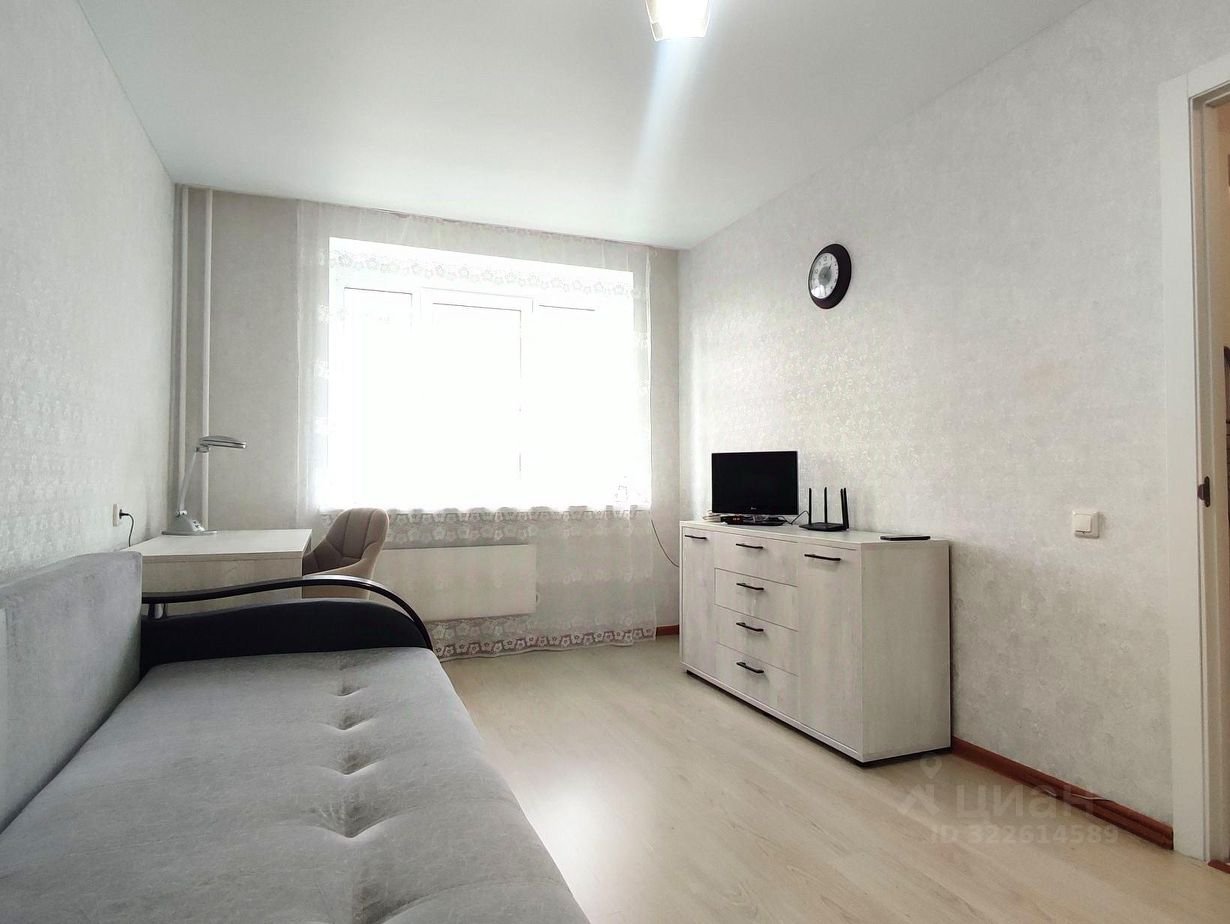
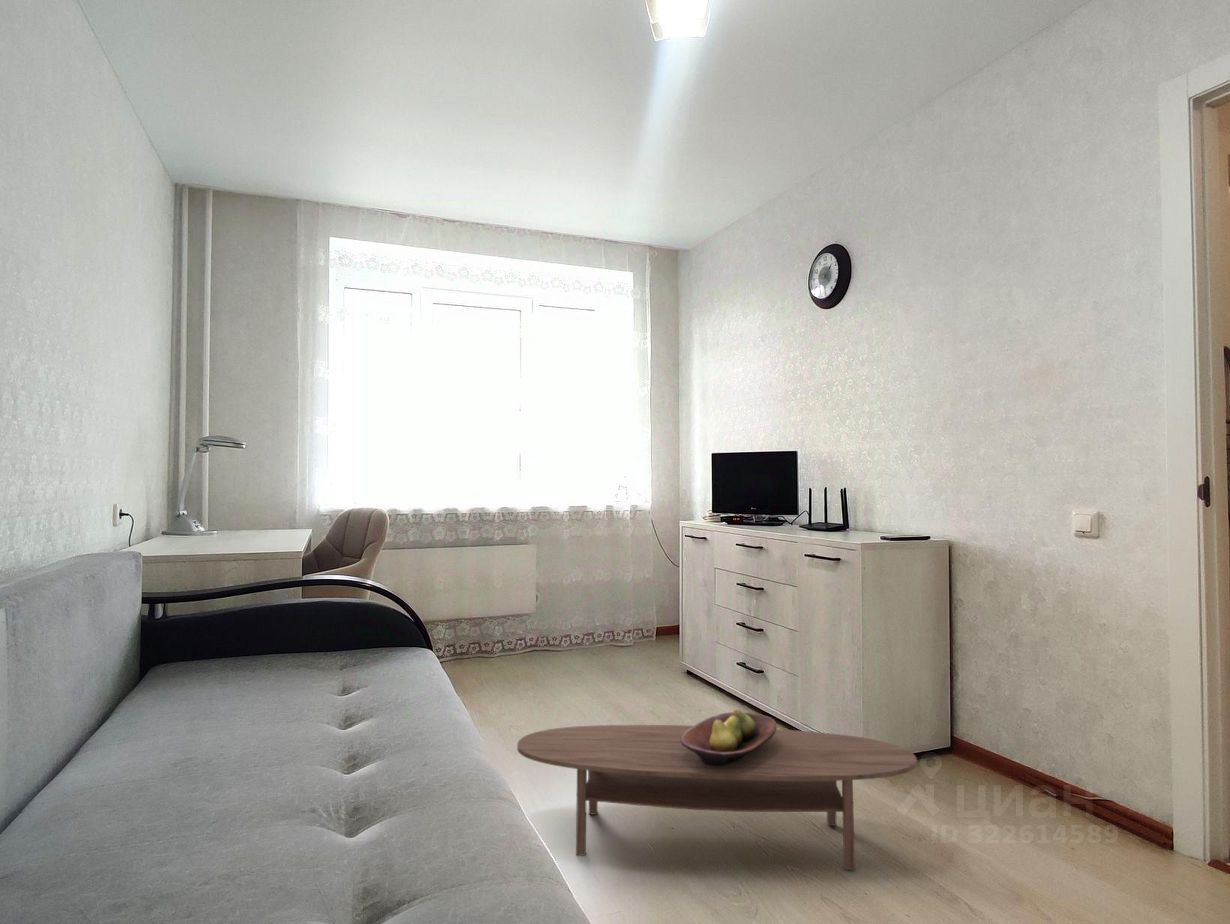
+ fruit bowl [681,709,778,766]
+ coffee table [516,724,918,871]
